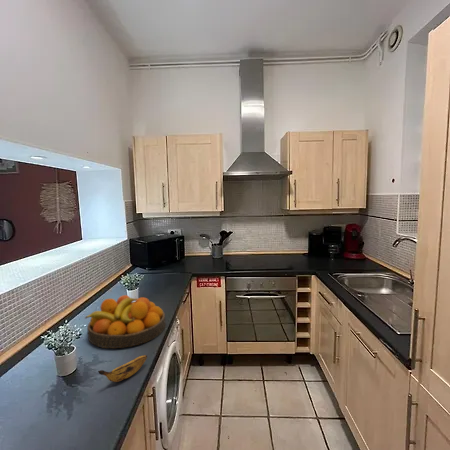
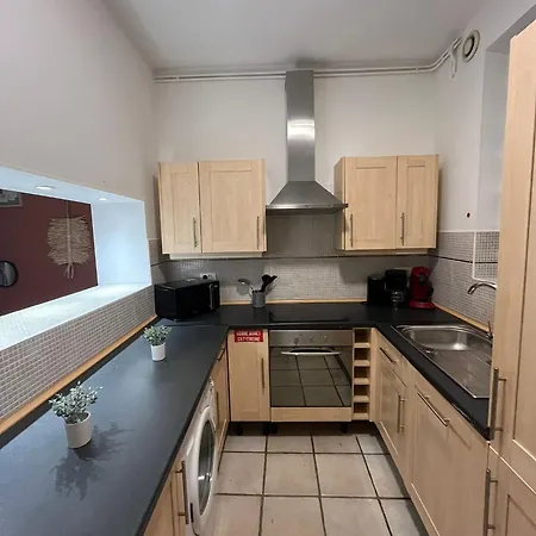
- banana [97,354,148,383]
- fruit bowl [84,294,167,349]
